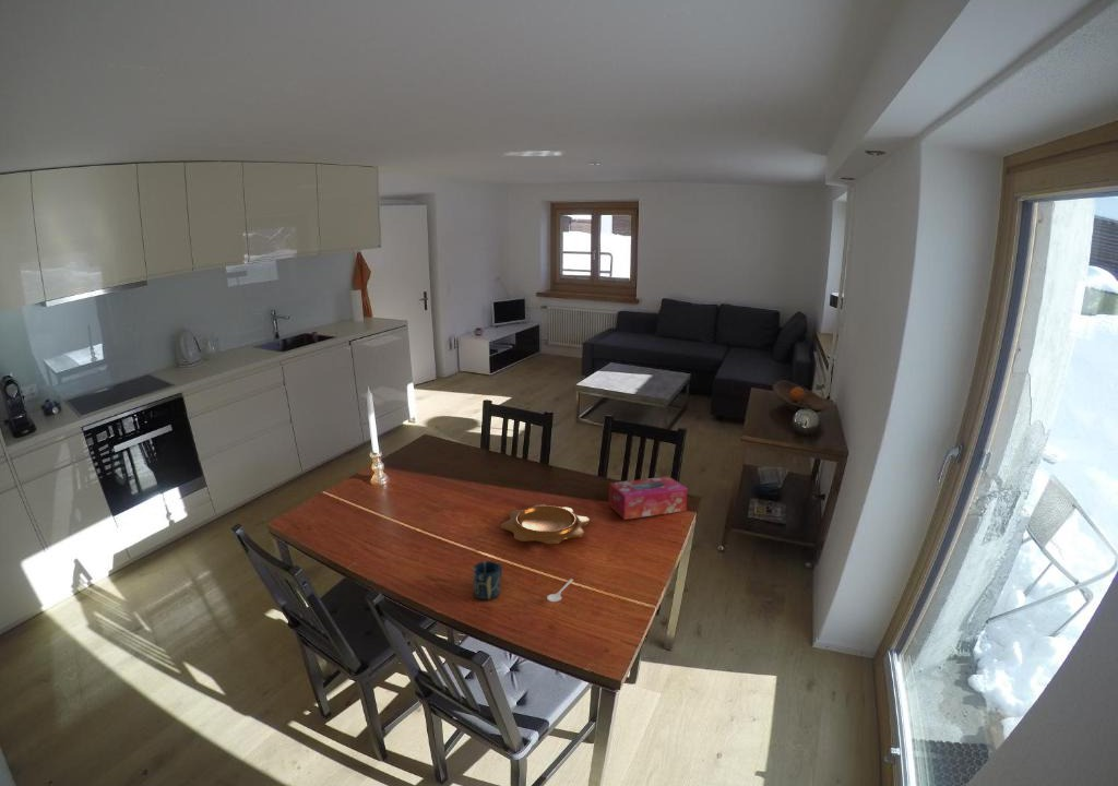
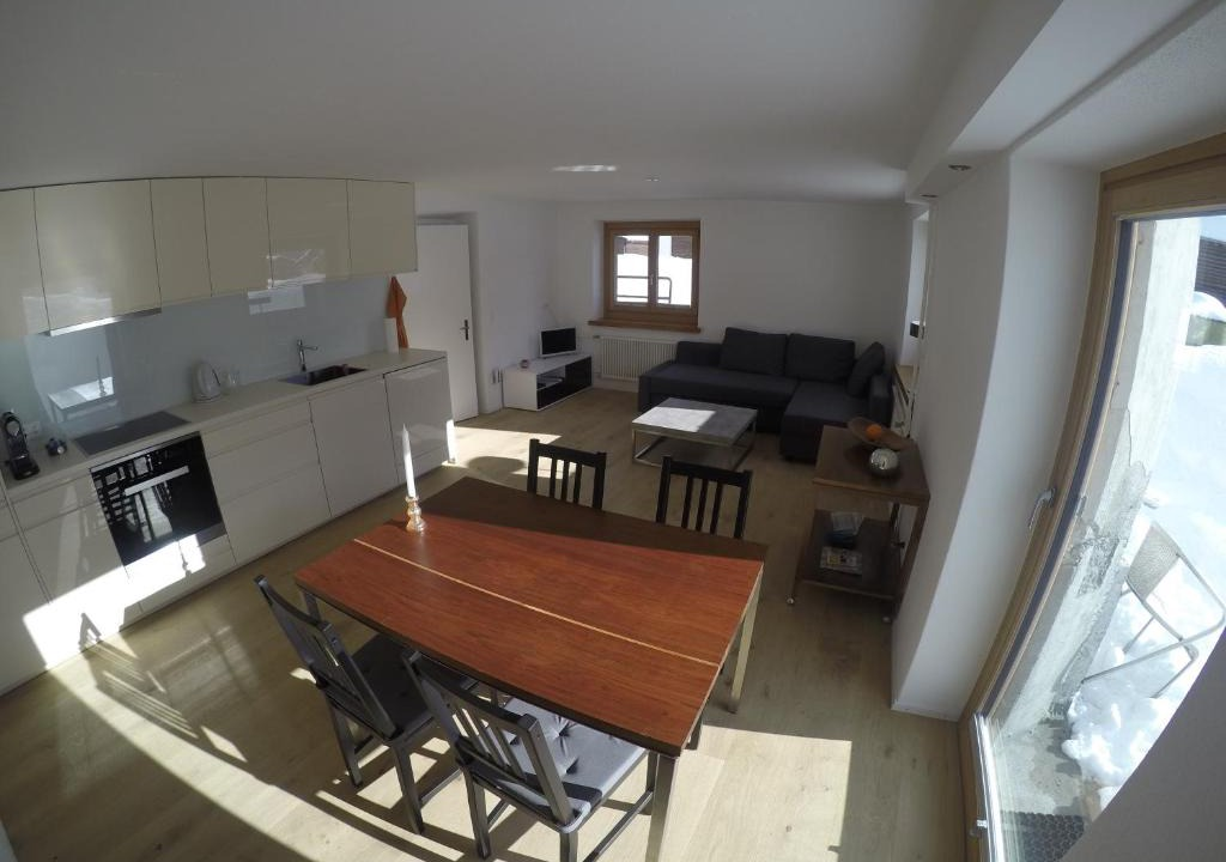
- tissue box [607,475,689,521]
- decorative bowl [500,503,592,545]
- cup [472,560,503,600]
- stirrer [546,579,574,603]
